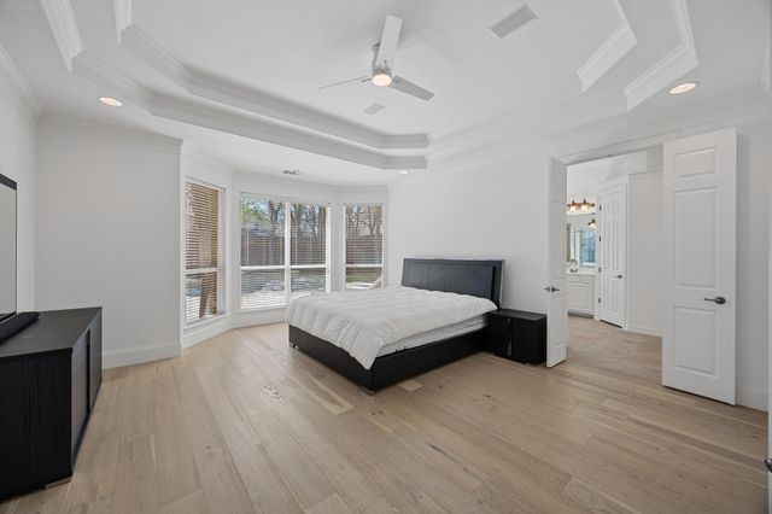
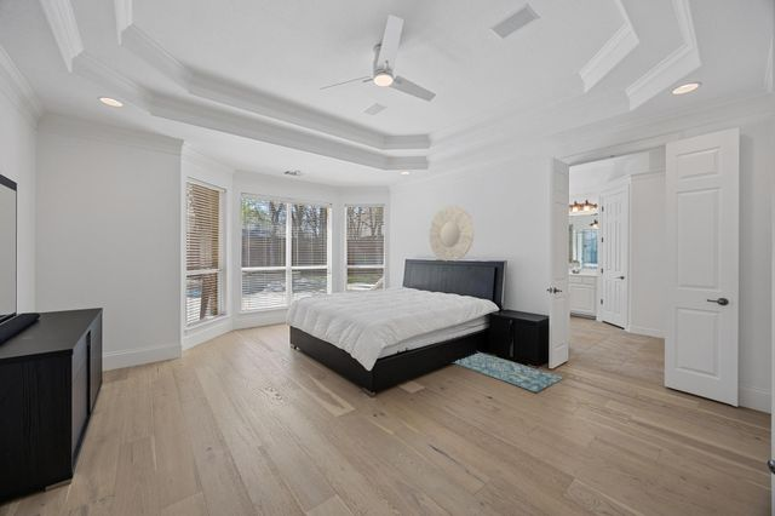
+ mirror [427,206,475,262]
+ rug [452,351,566,394]
